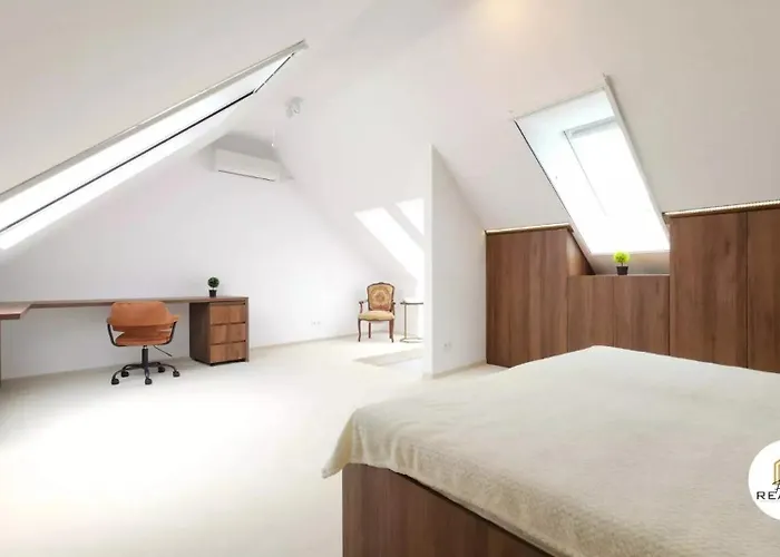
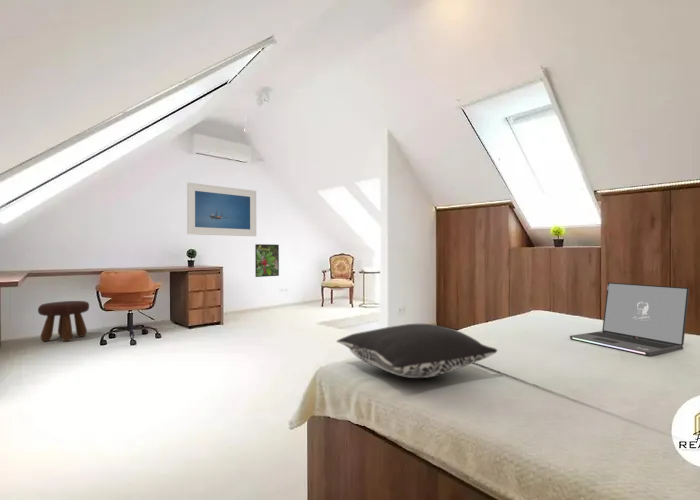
+ footstool [37,300,90,342]
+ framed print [254,243,280,278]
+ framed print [186,182,257,237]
+ laptop [569,281,690,357]
+ pillow [336,323,498,379]
